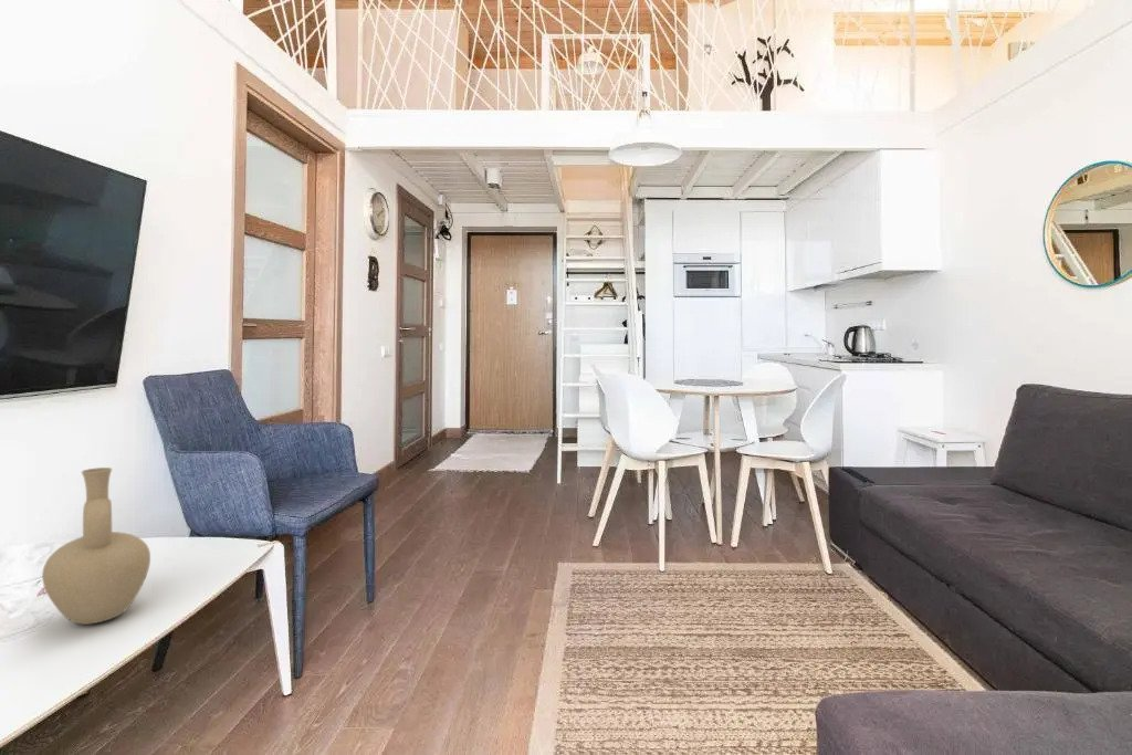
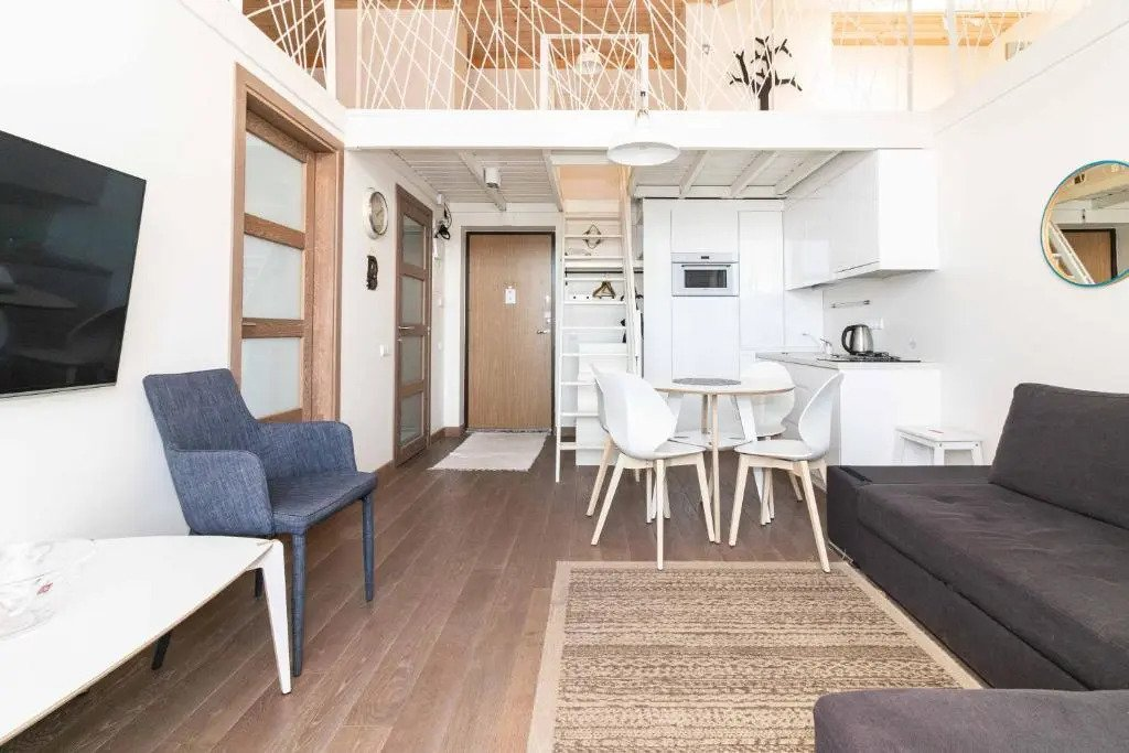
- vase [41,466,151,626]
